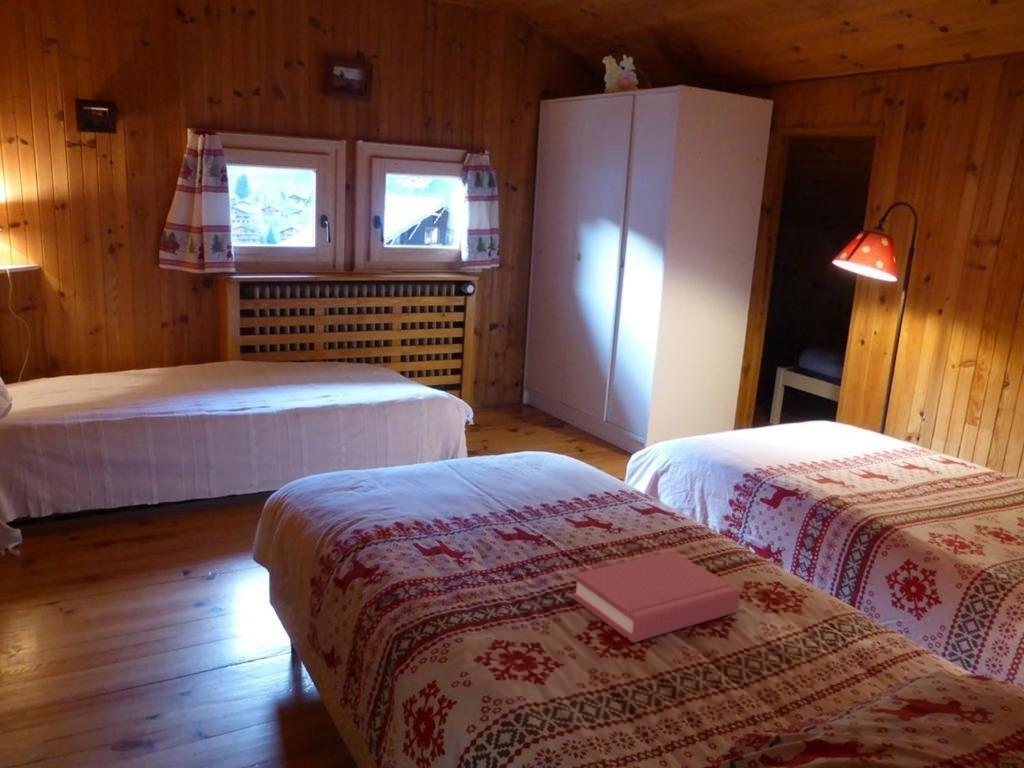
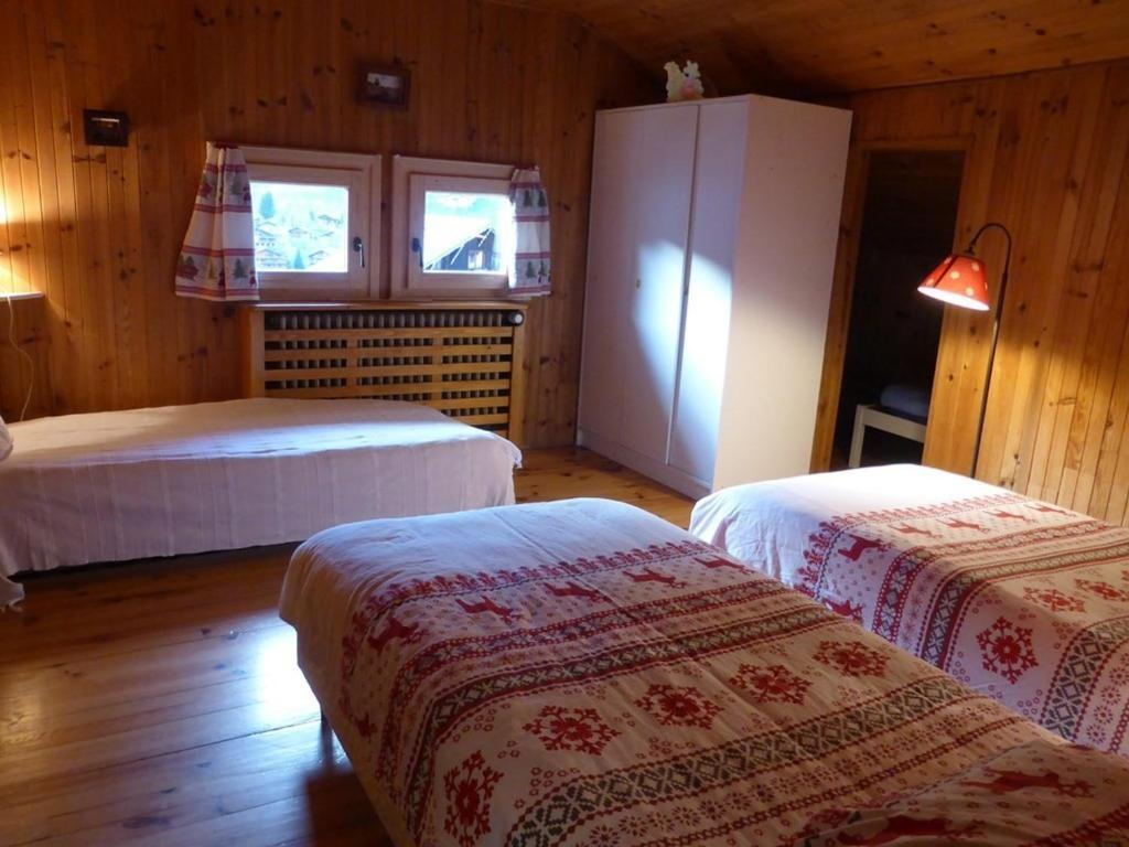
- hardback book [571,550,741,644]
